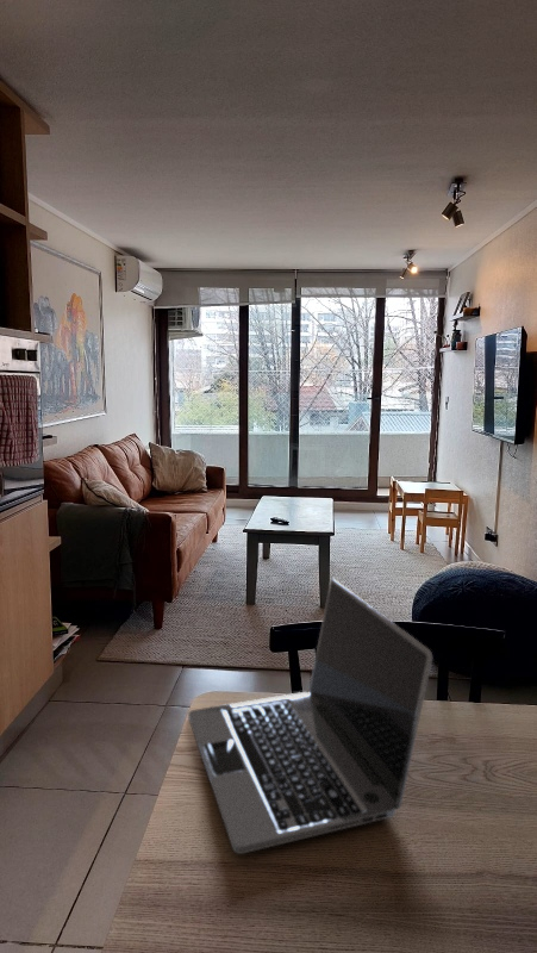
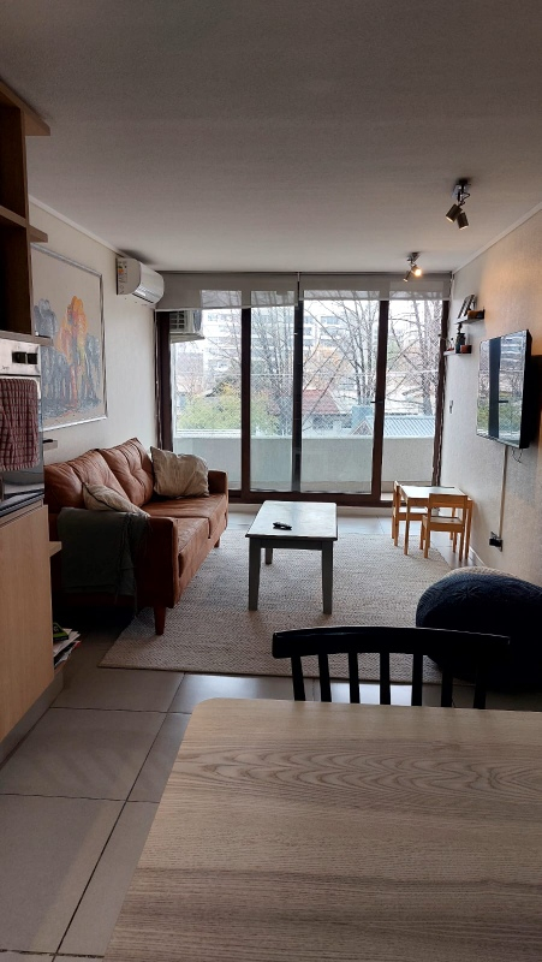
- laptop [187,578,433,855]
